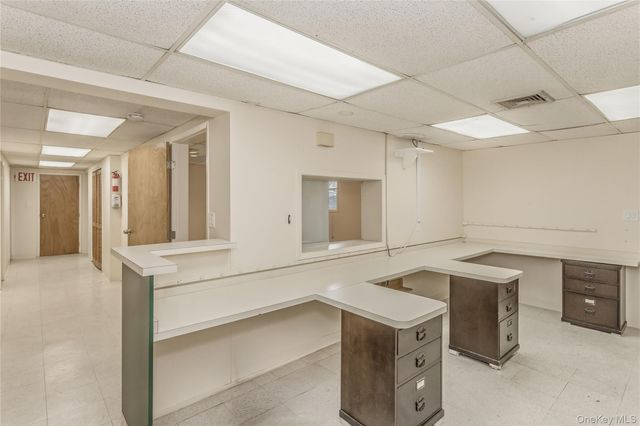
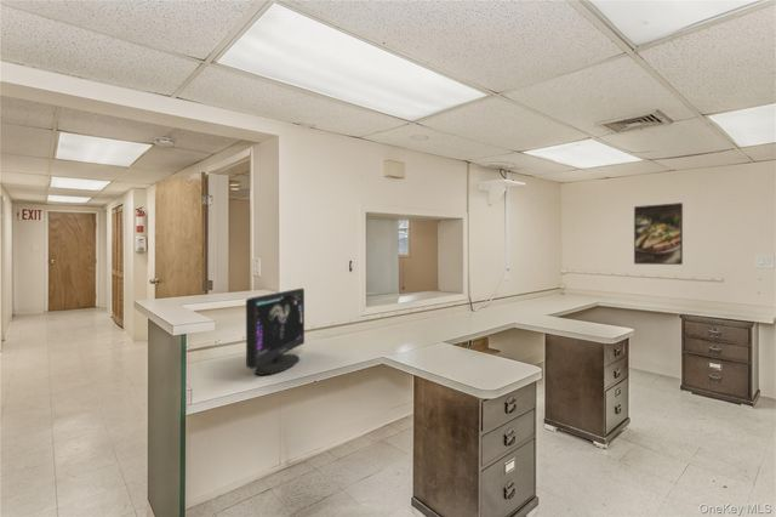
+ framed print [633,201,684,266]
+ computer monitor [245,288,306,376]
